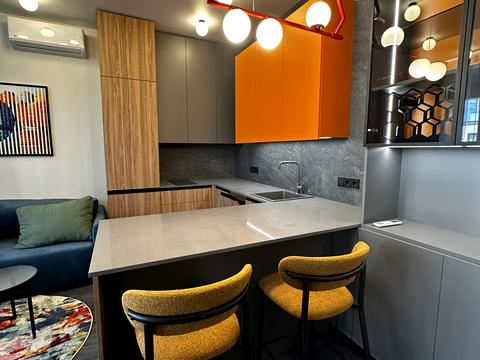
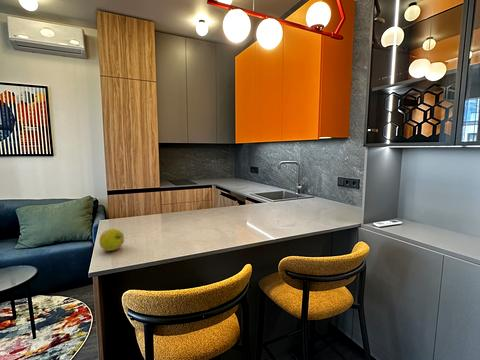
+ fruit [98,228,125,252]
